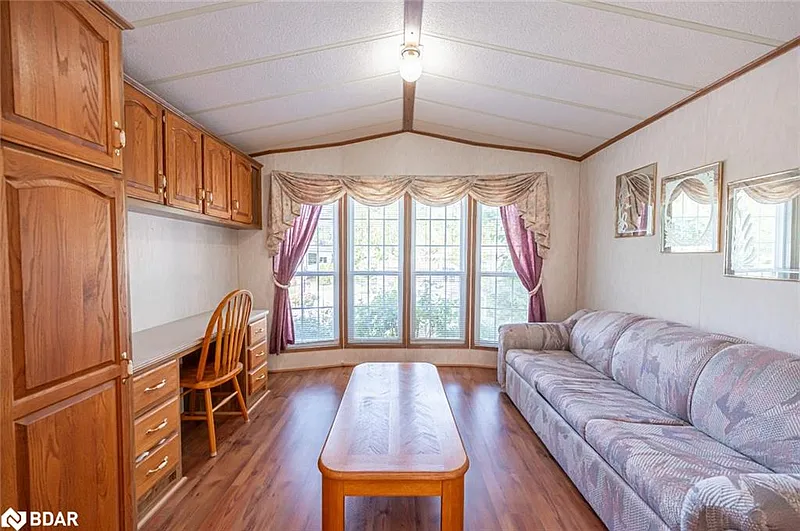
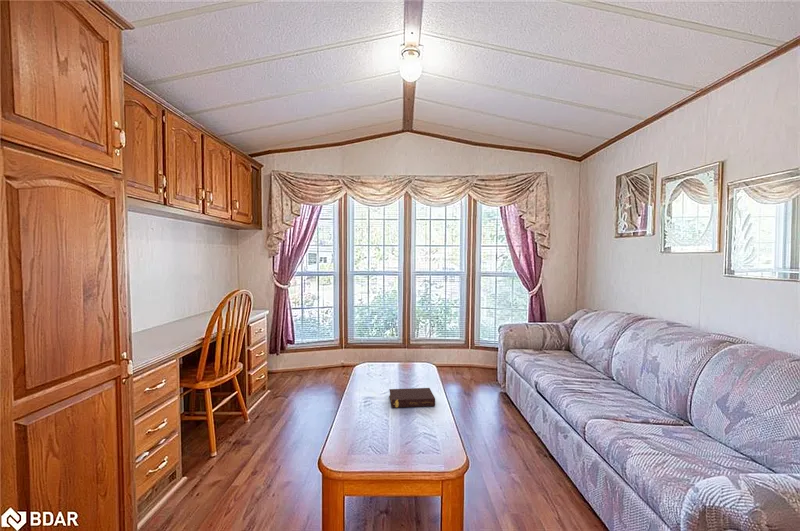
+ book [388,387,436,409]
